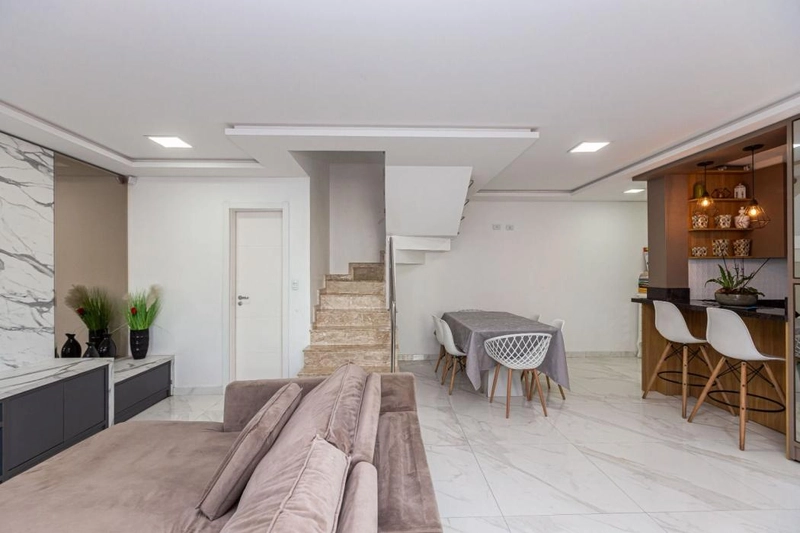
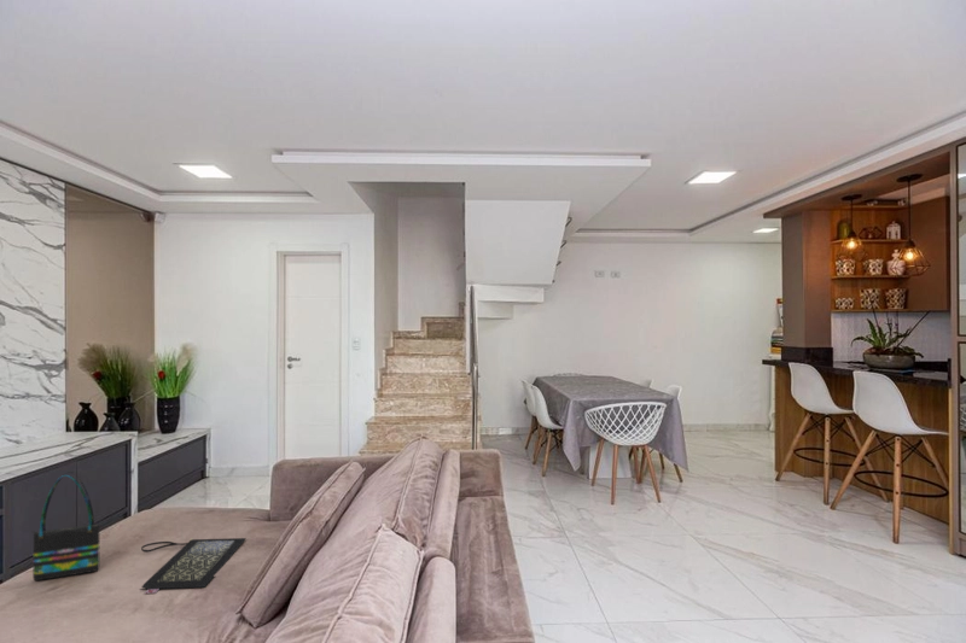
+ tote bag [30,470,106,581]
+ clutch bag [138,537,248,595]
